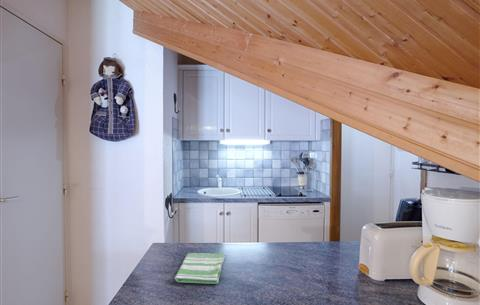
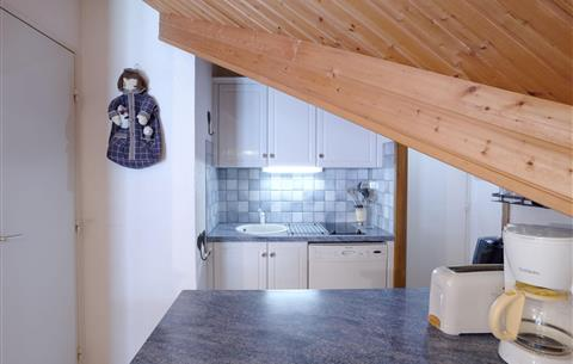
- dish towel [174,252,226,285]
